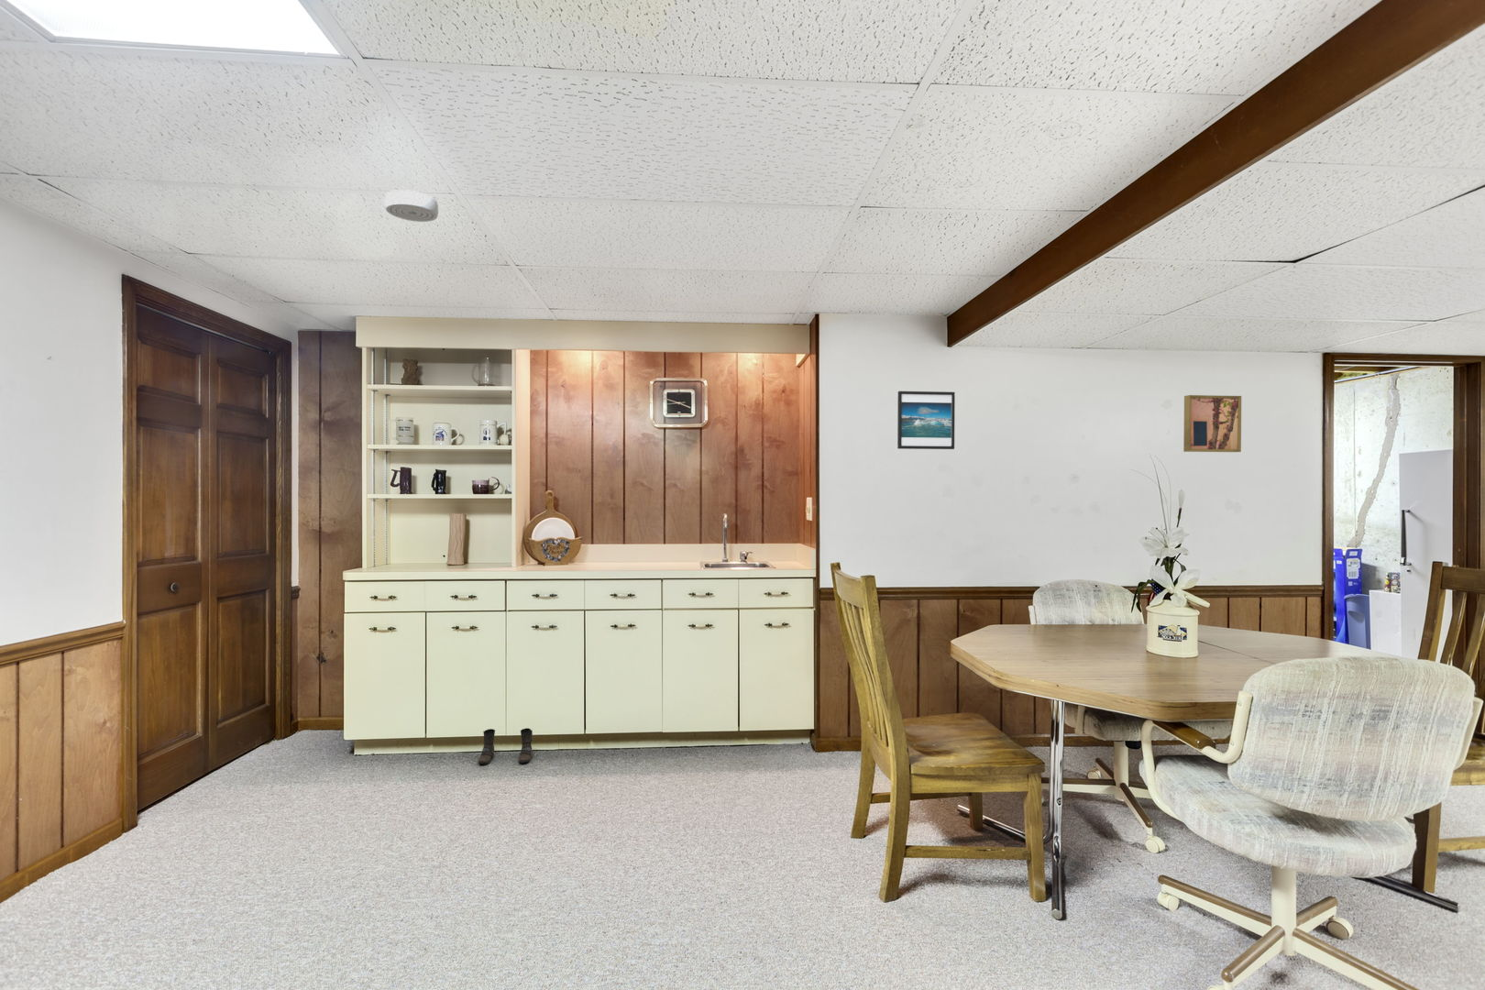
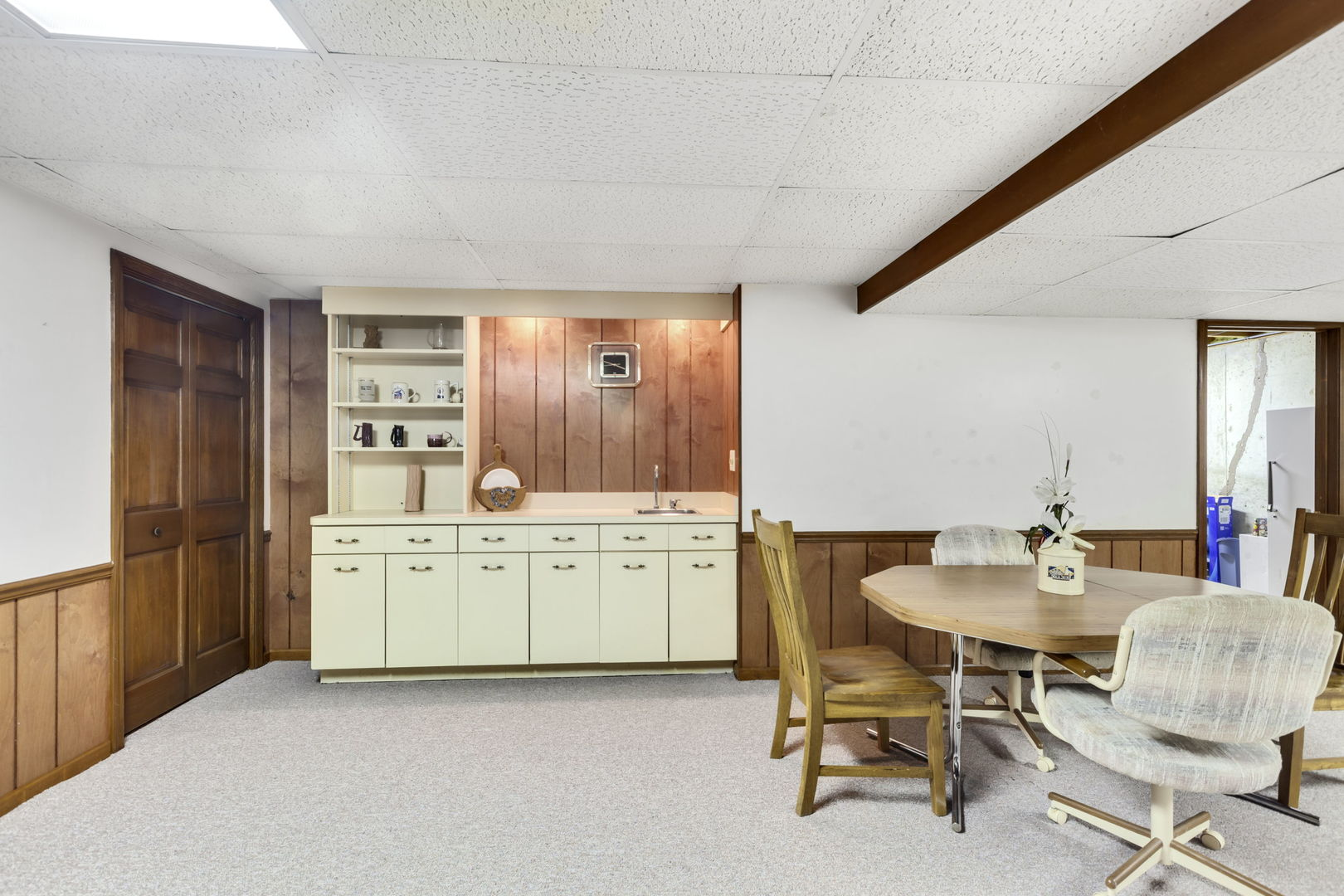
- boots [477,727,534,766]
- wall art [1182,394,1242,453]
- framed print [896,390,956,450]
- smoke detector [385,189,439,223]
